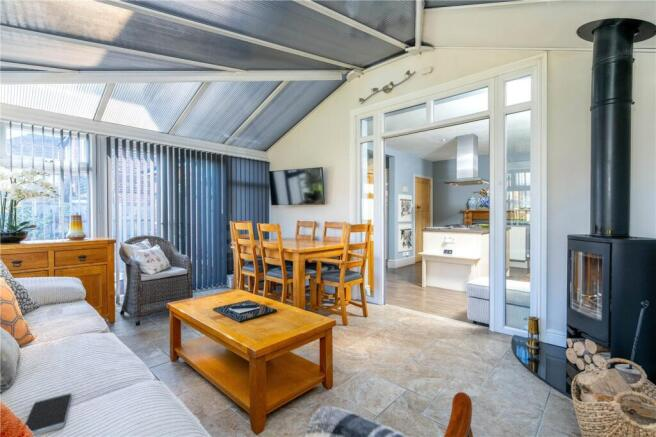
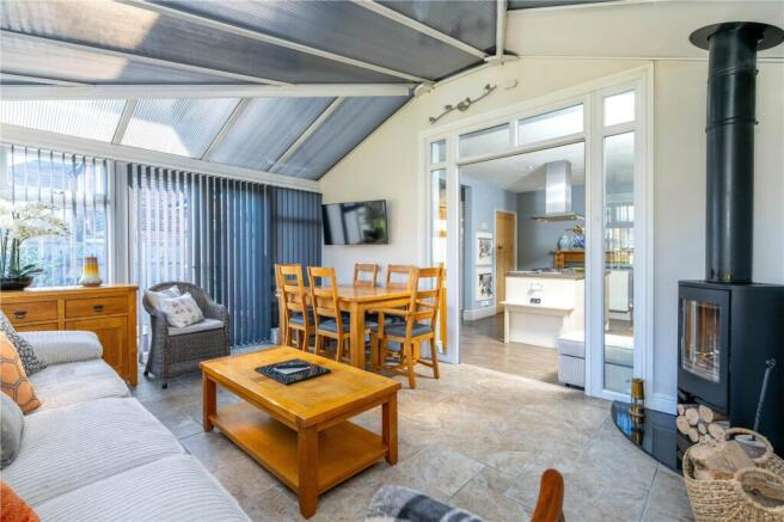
- smartphone [24,392,73,437]
